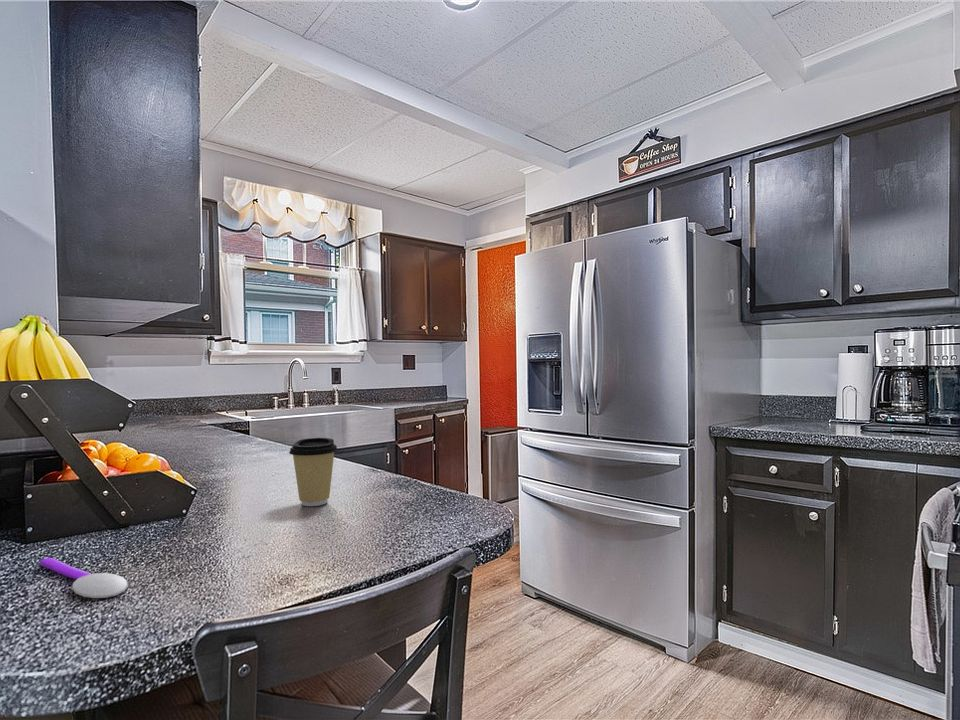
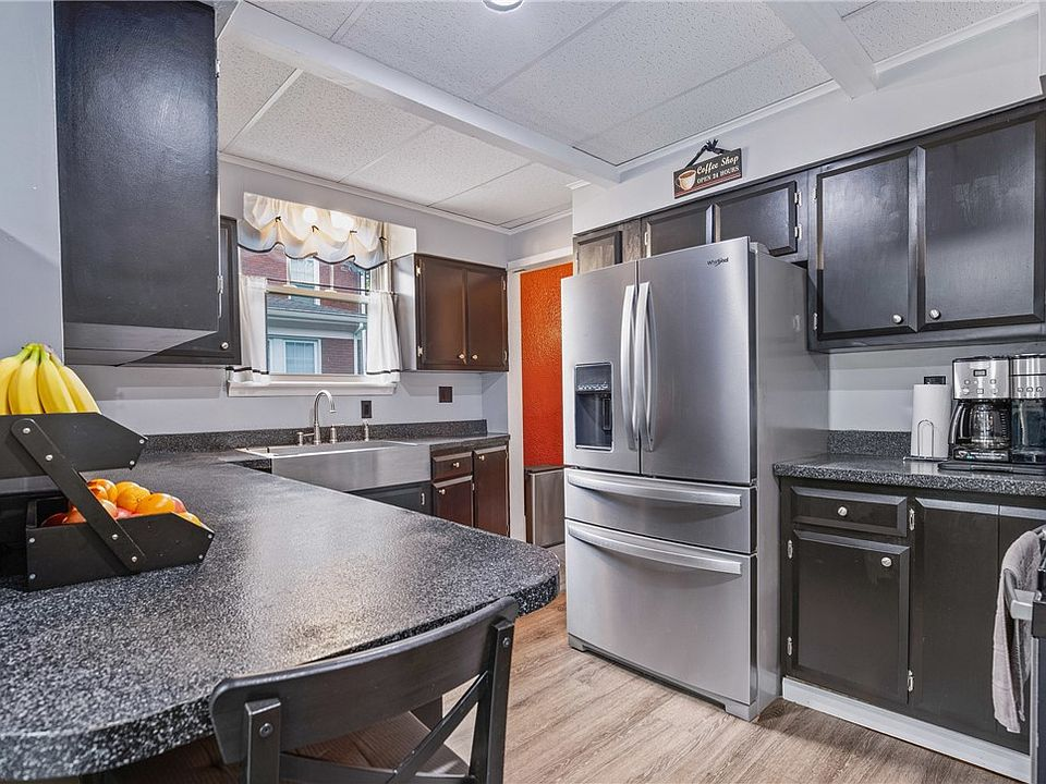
- coffee cup [288,437,339,507]
- spoon [39,557,129,599]
